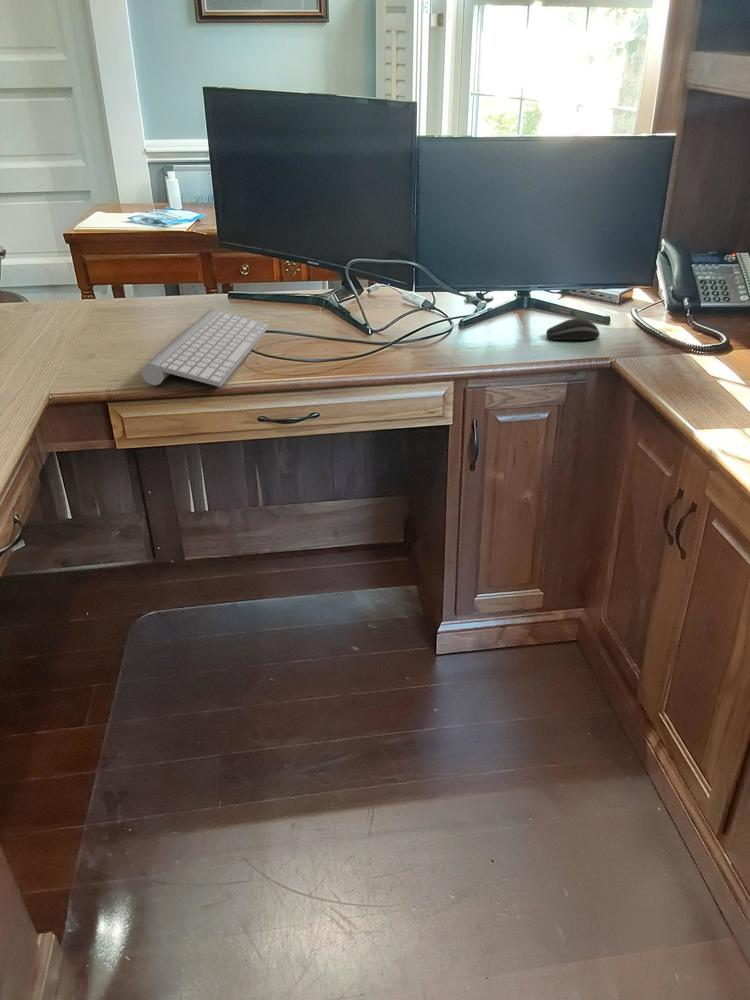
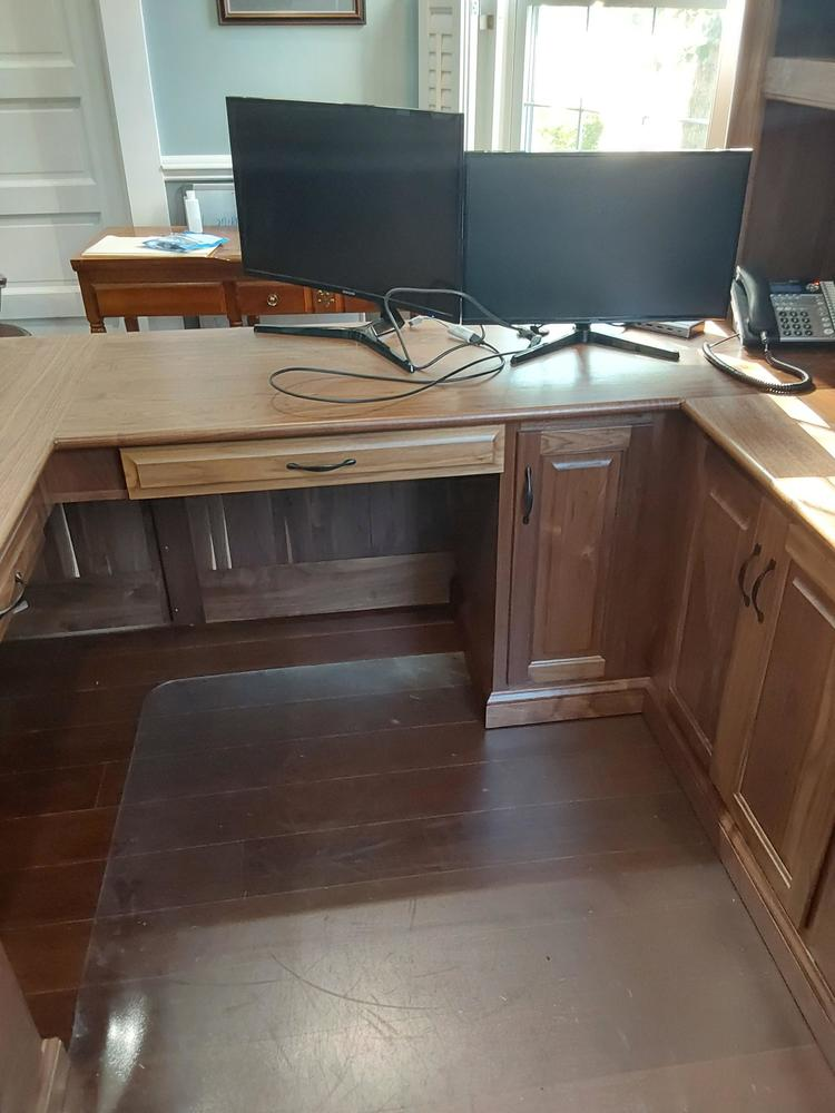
- computer mouse [545,317,600,341]
- keyboard [141,308,271,388]
